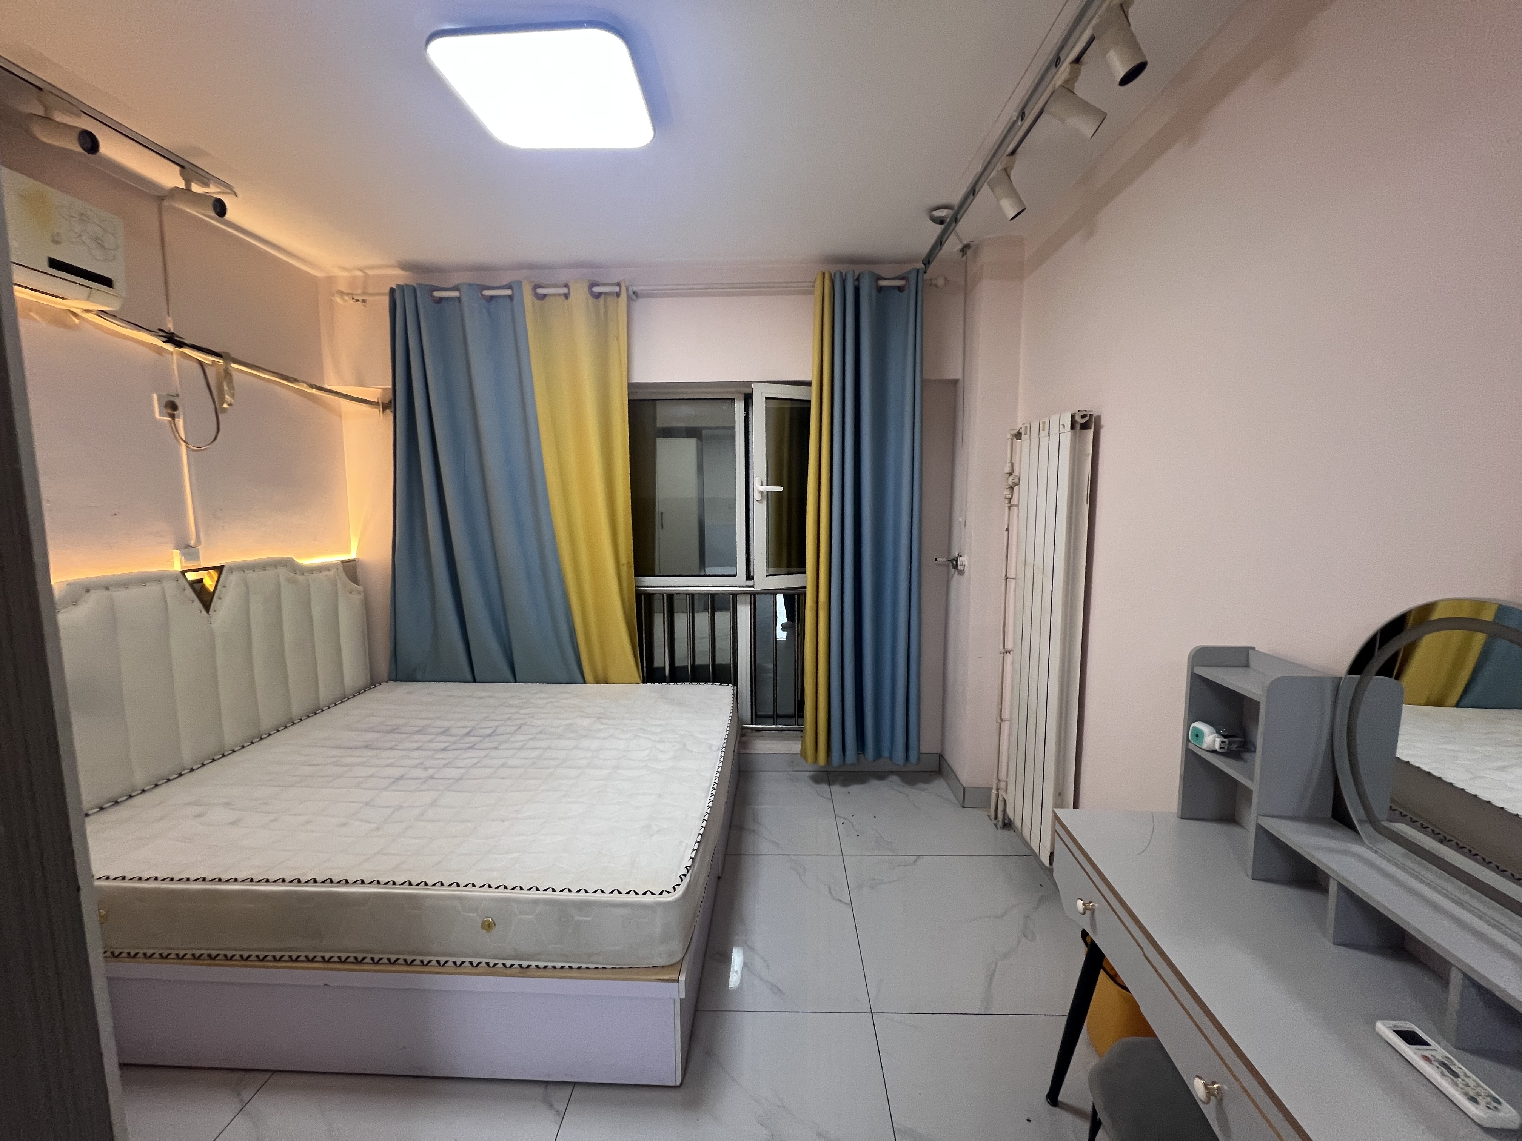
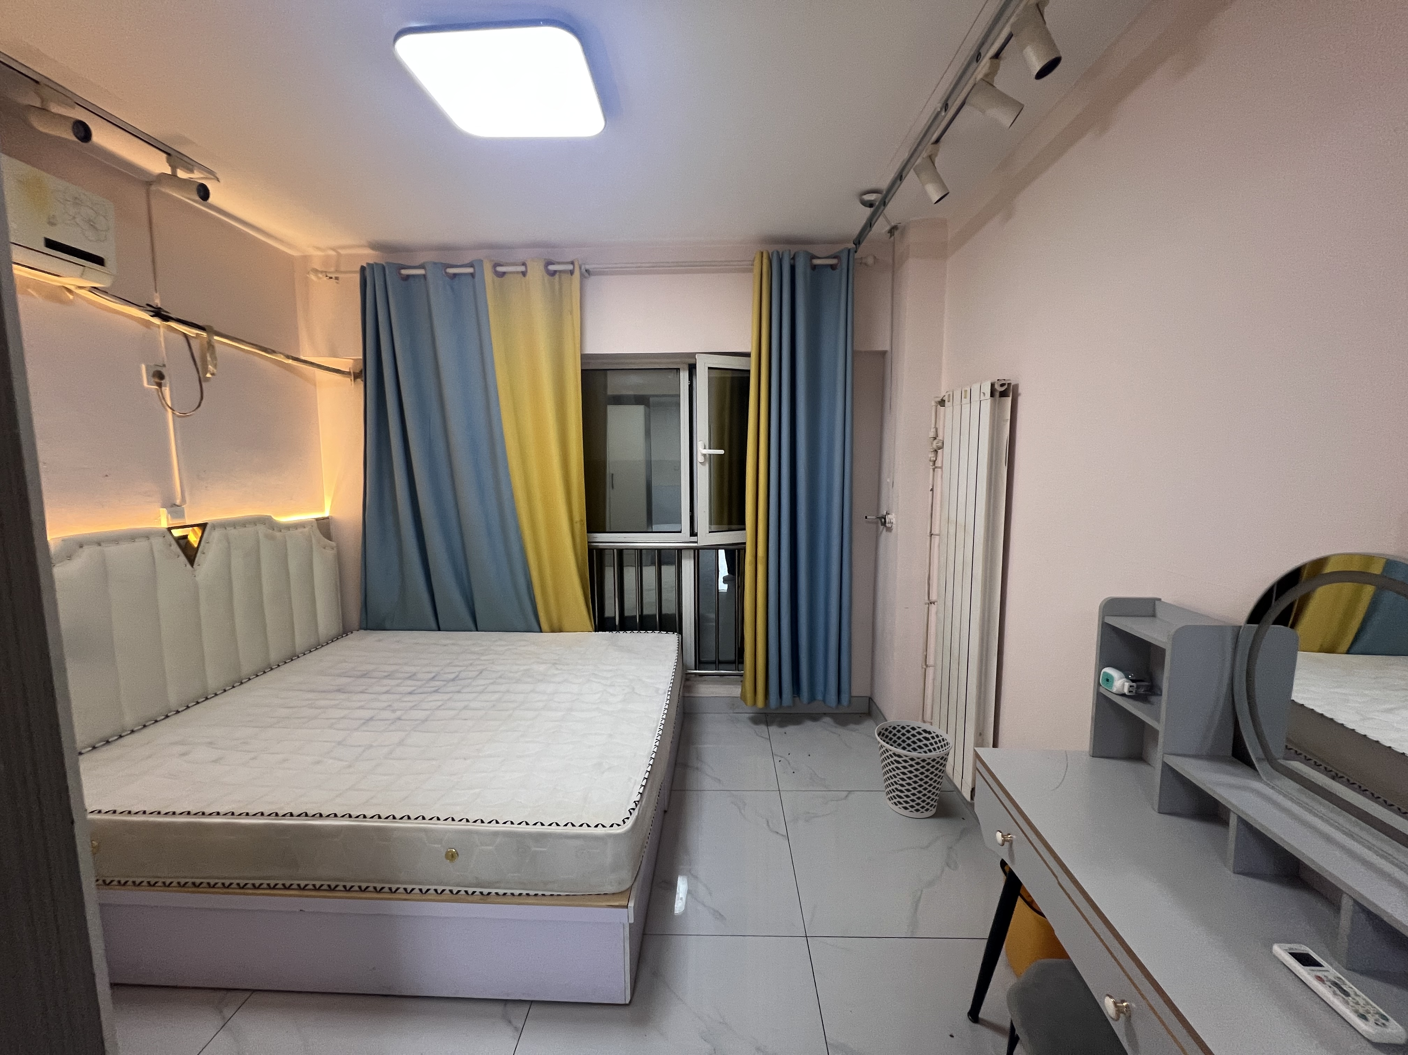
+ wastebasket [875,719,953,819]
